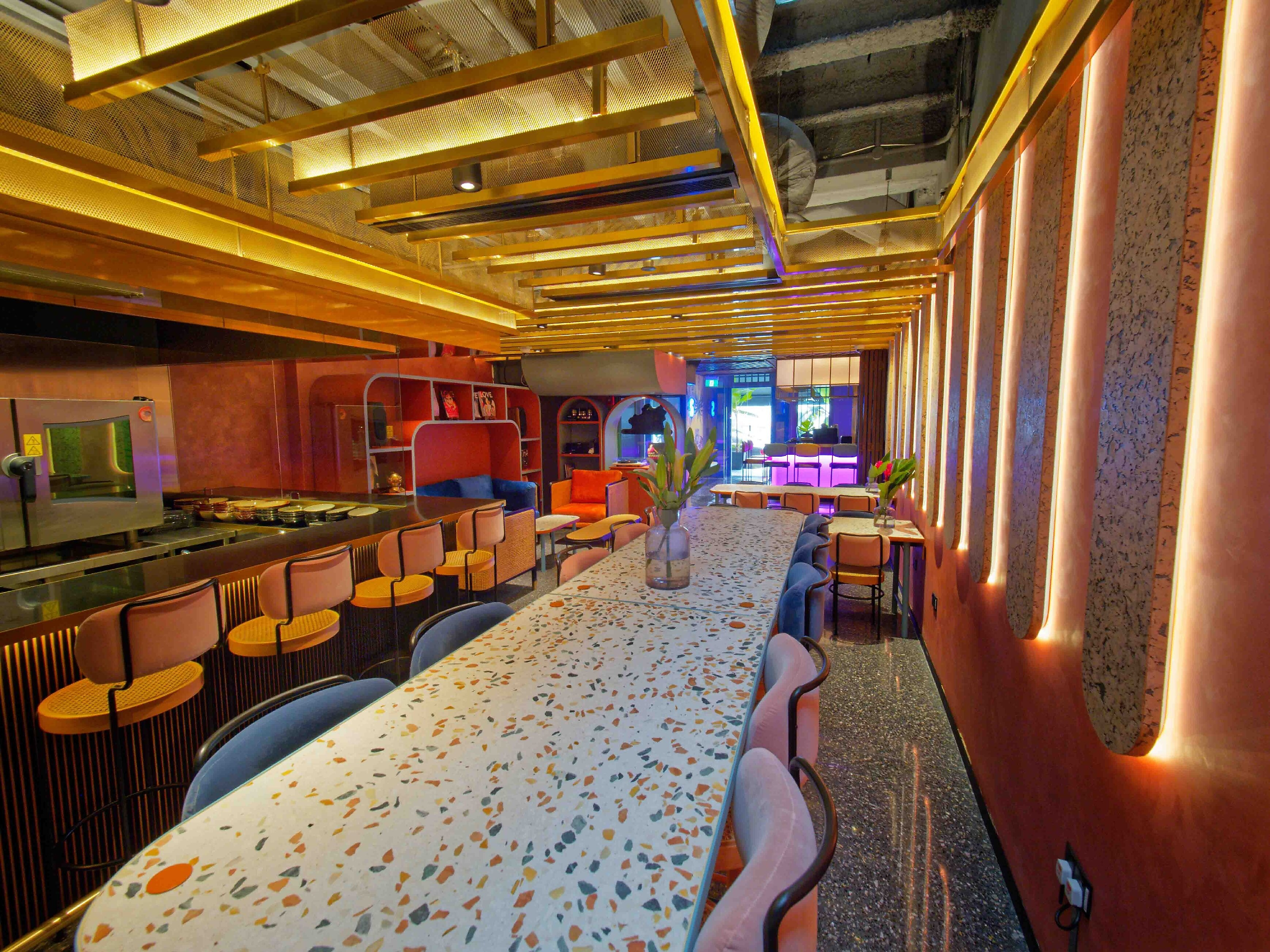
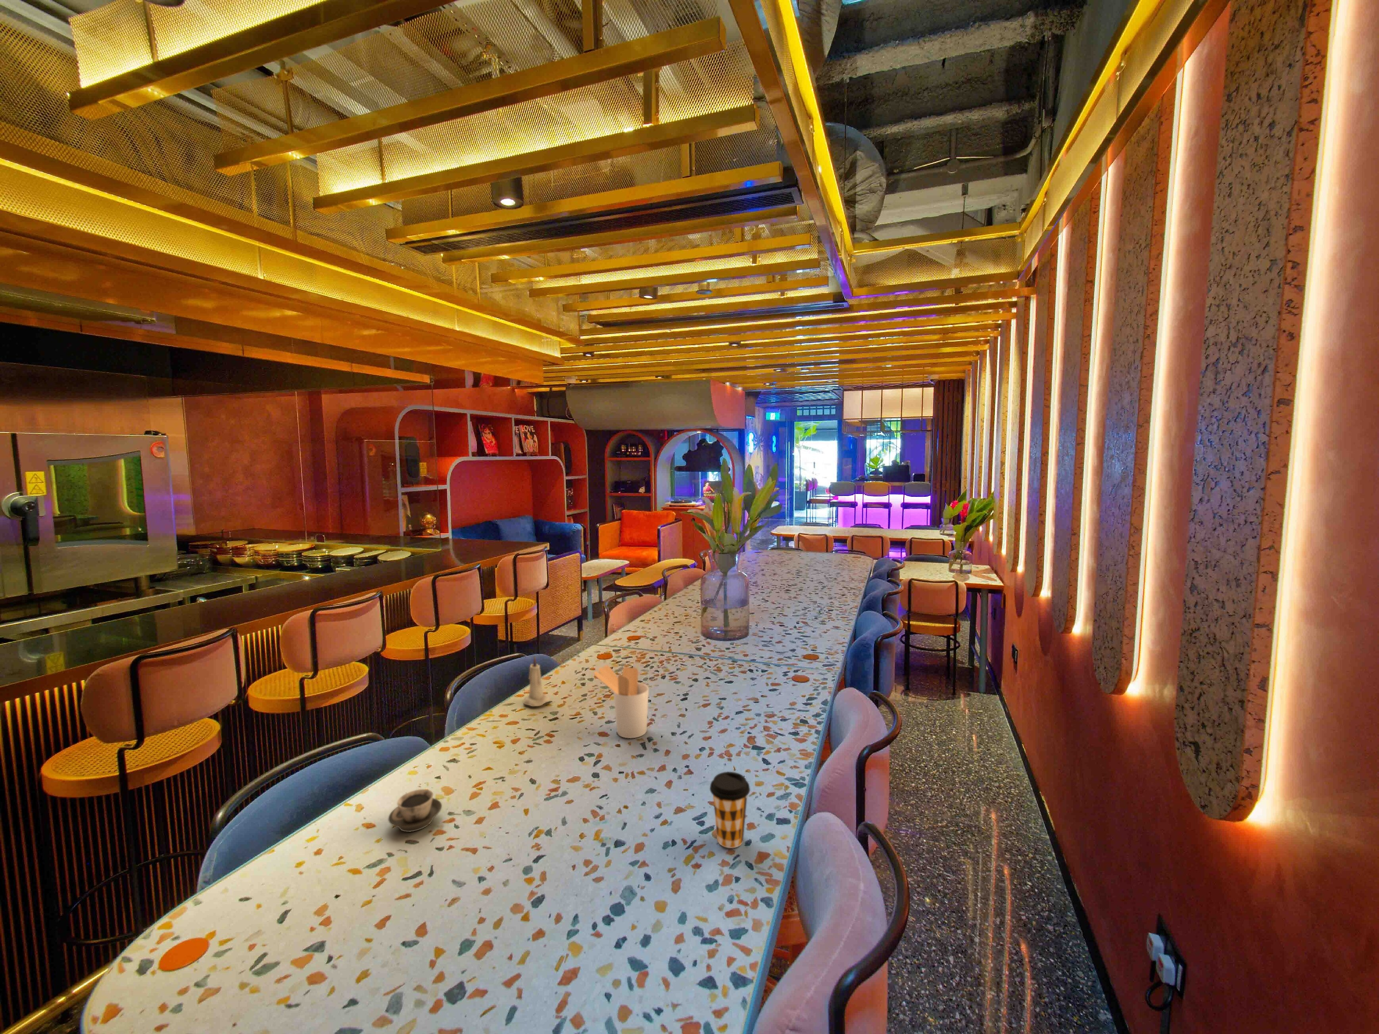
+ utensil holder [594,665,649,739]
+ coffee cup [709,771,750,848]
+ candle [522,655,551,707]
+ cup [388,789,442,832]
